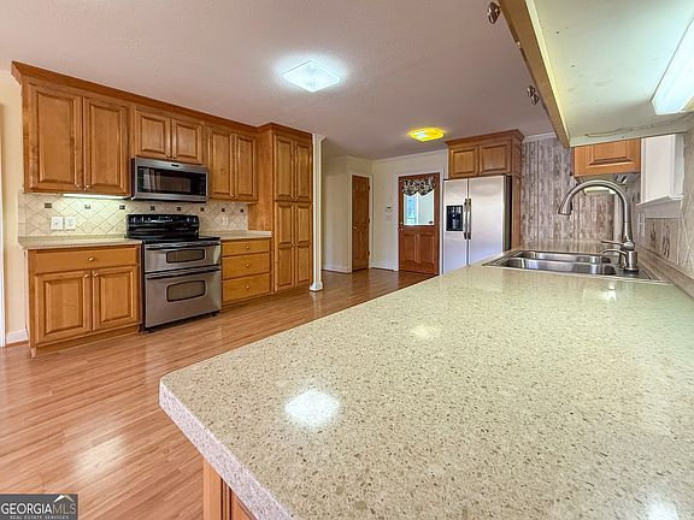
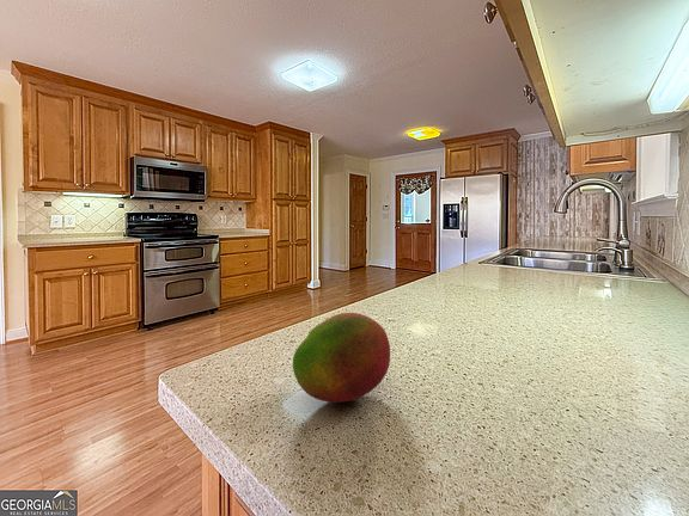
+ fruit [292,312,391,404]
